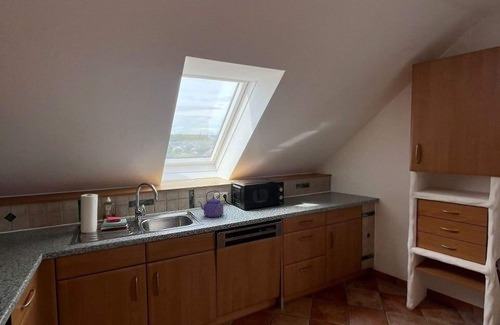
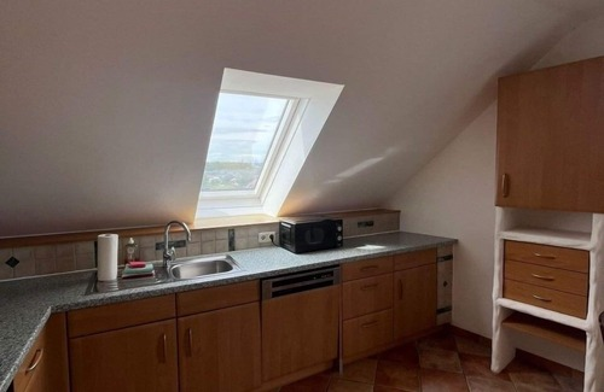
- kettle [197,190,224,218]
